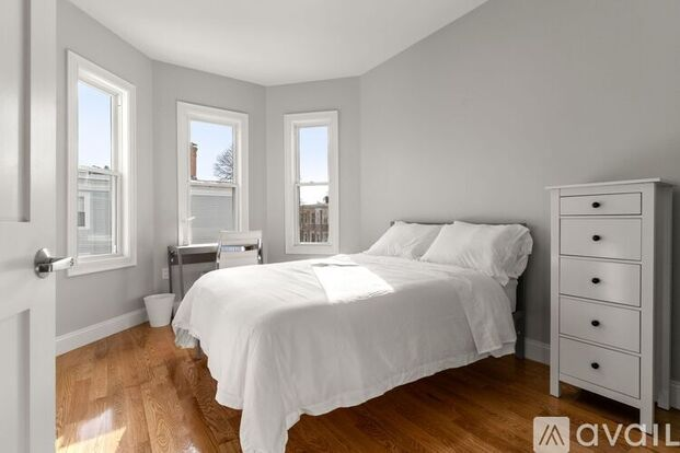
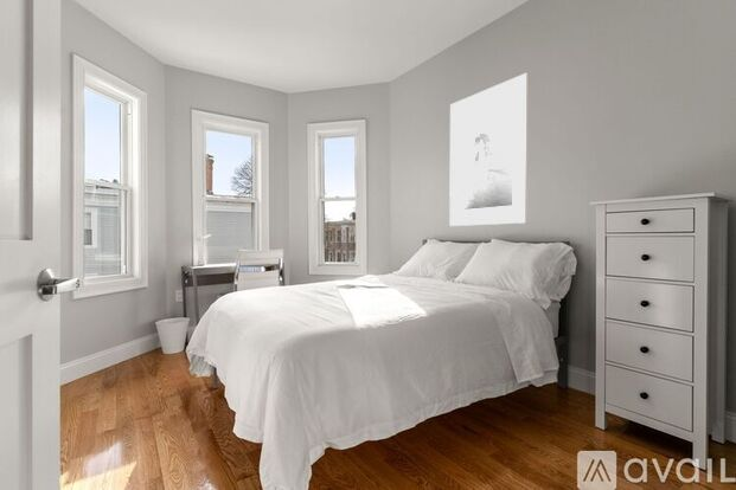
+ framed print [448,72,530,227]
